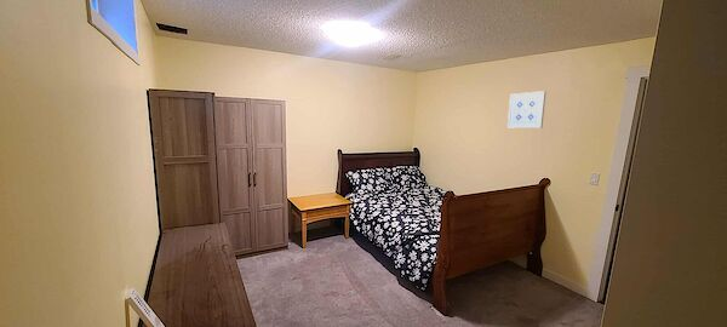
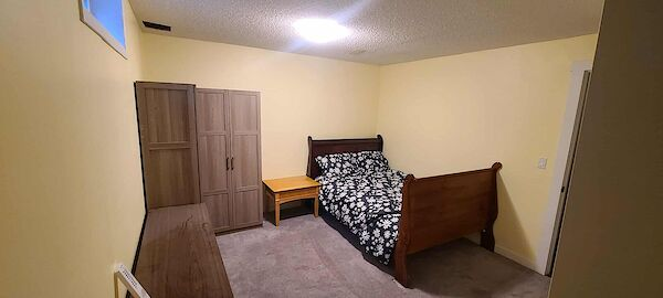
- wall art [506,90,548,130]
